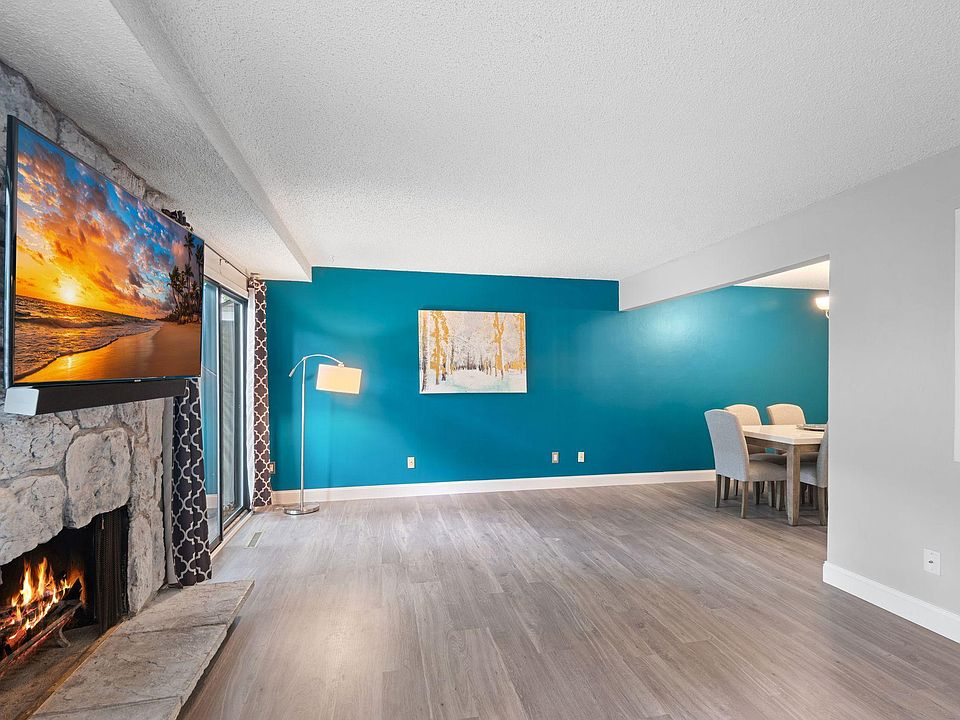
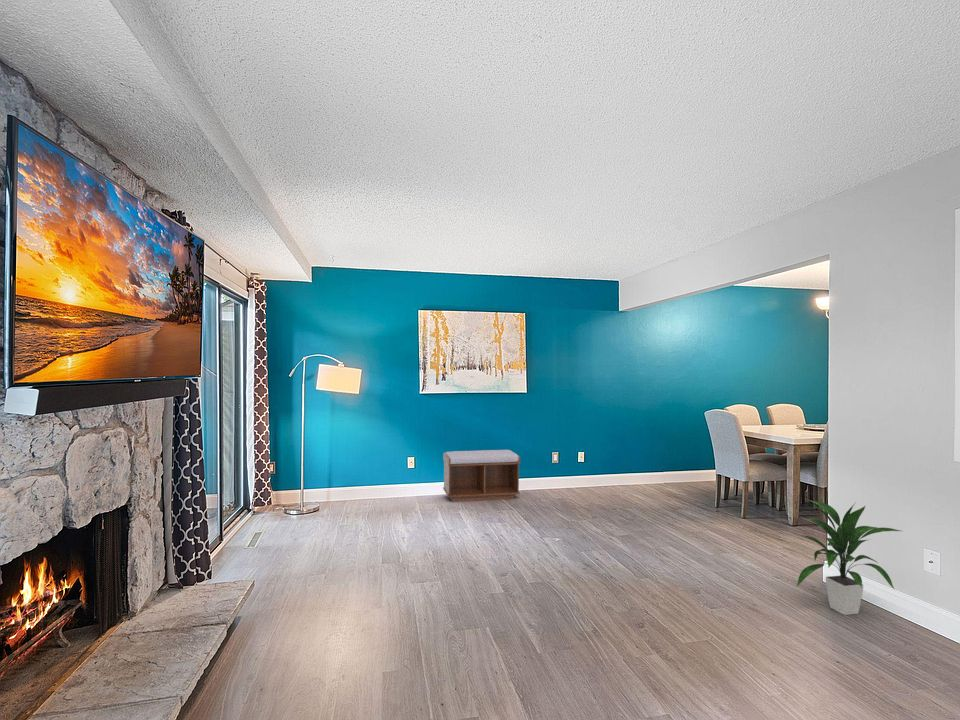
+ indoor plant [795,499,902,616]
+ bench [442,449,521,503]
